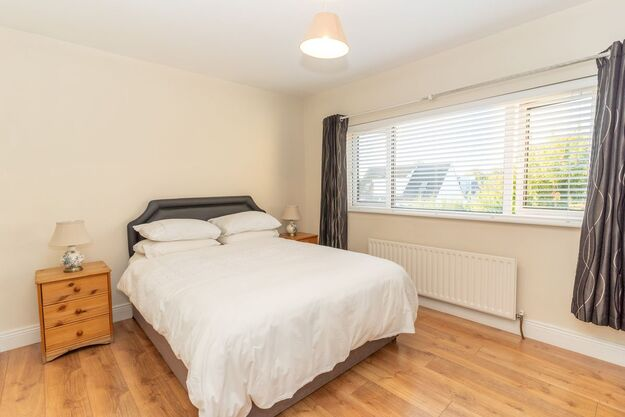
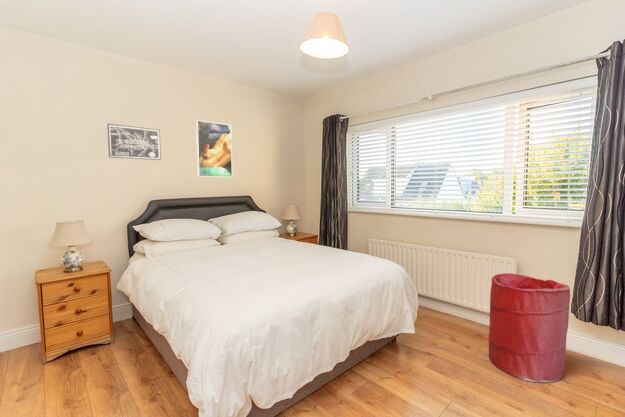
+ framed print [195,119,233,178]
+ wall art [106,123,162,161]
+ laundry hamper [488,272,571,384]
